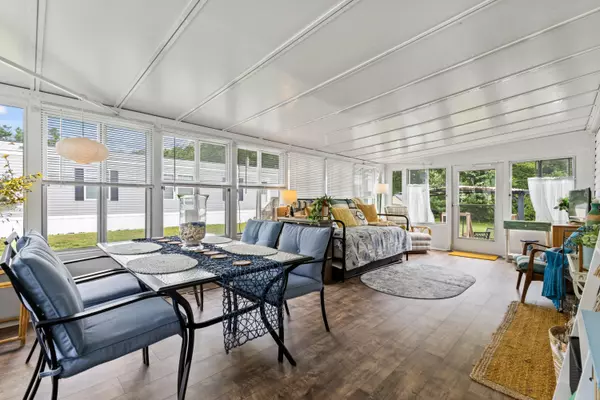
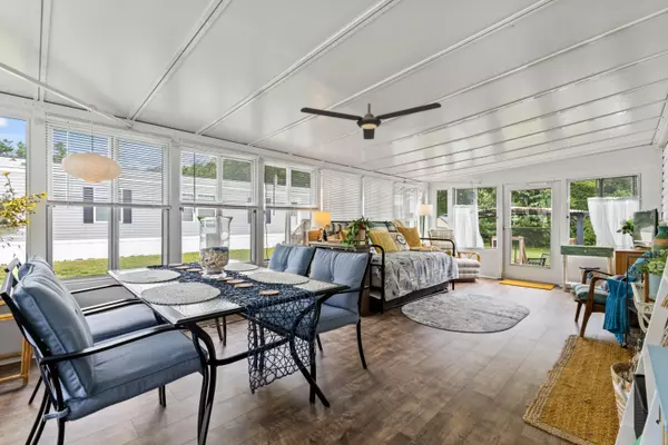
+ ceiling fan [299,101,442,140]
